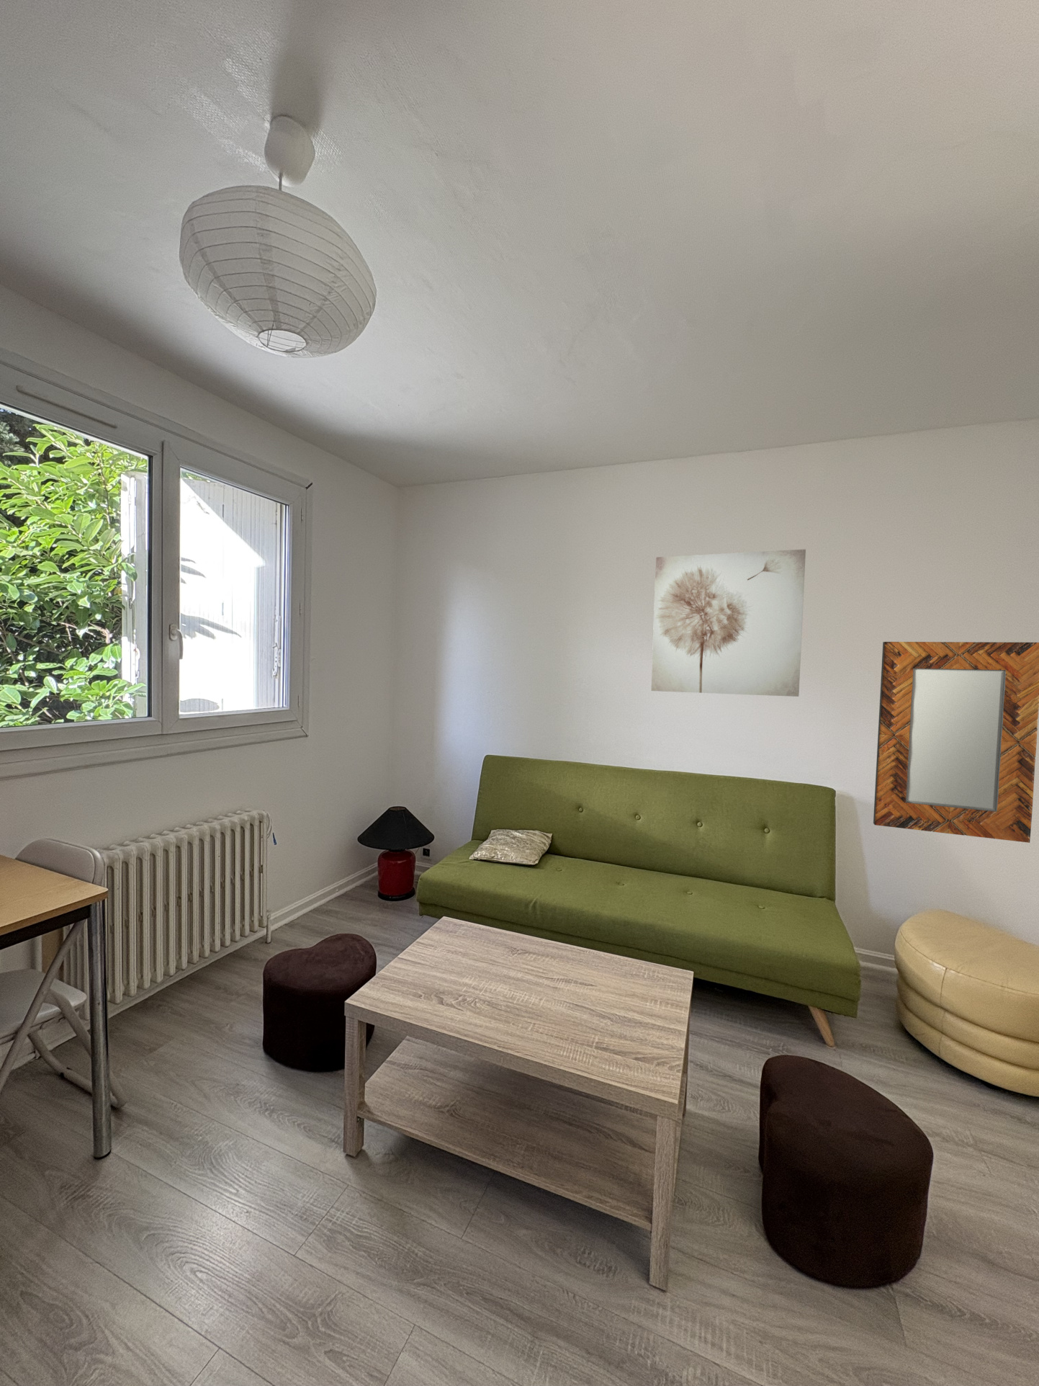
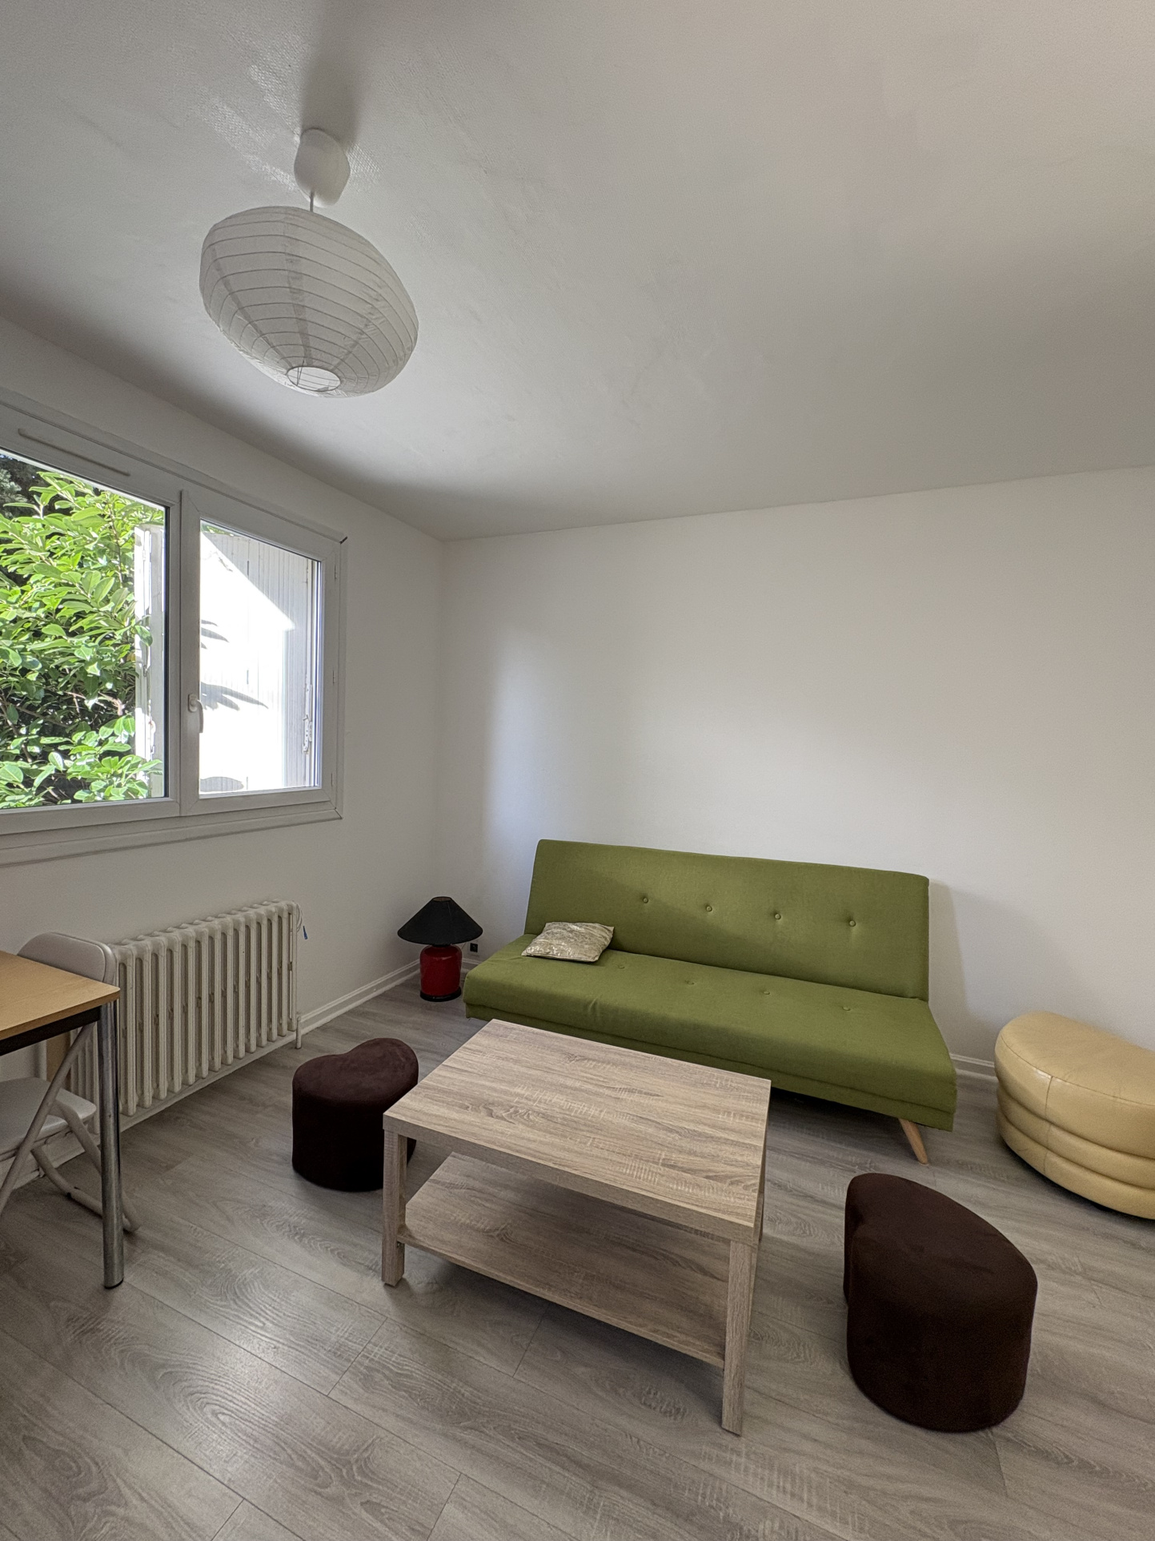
- home mirror [873,641,1039,844]
- wall art [650,549,807,697]
